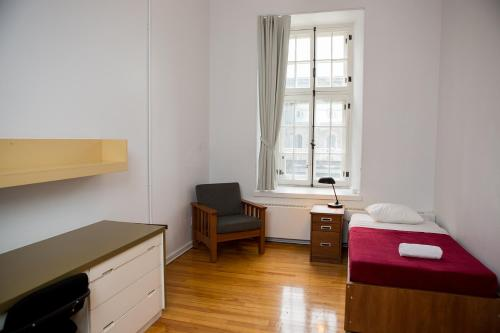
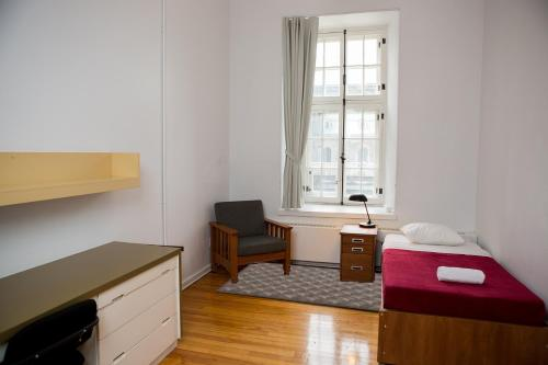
+ rug [215,262,383,312]
